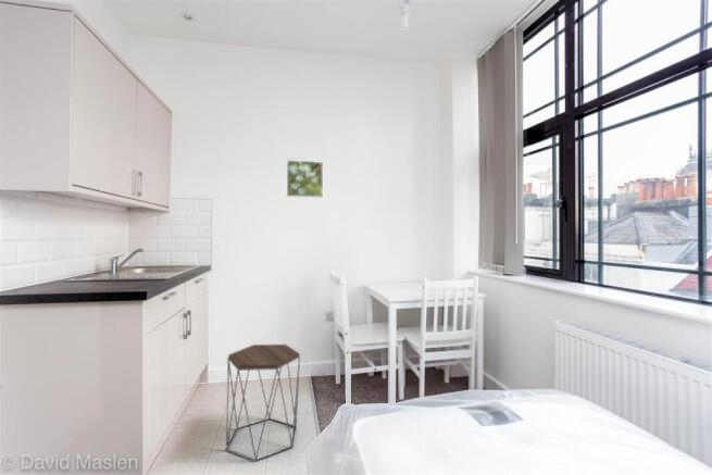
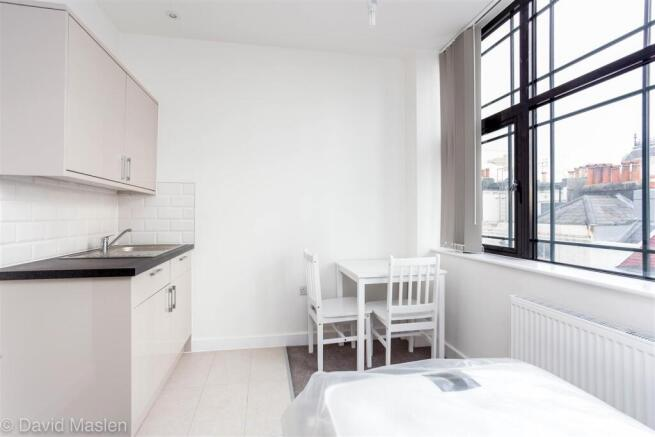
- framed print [286,159,324,199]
- side table [225,343,301,462]
